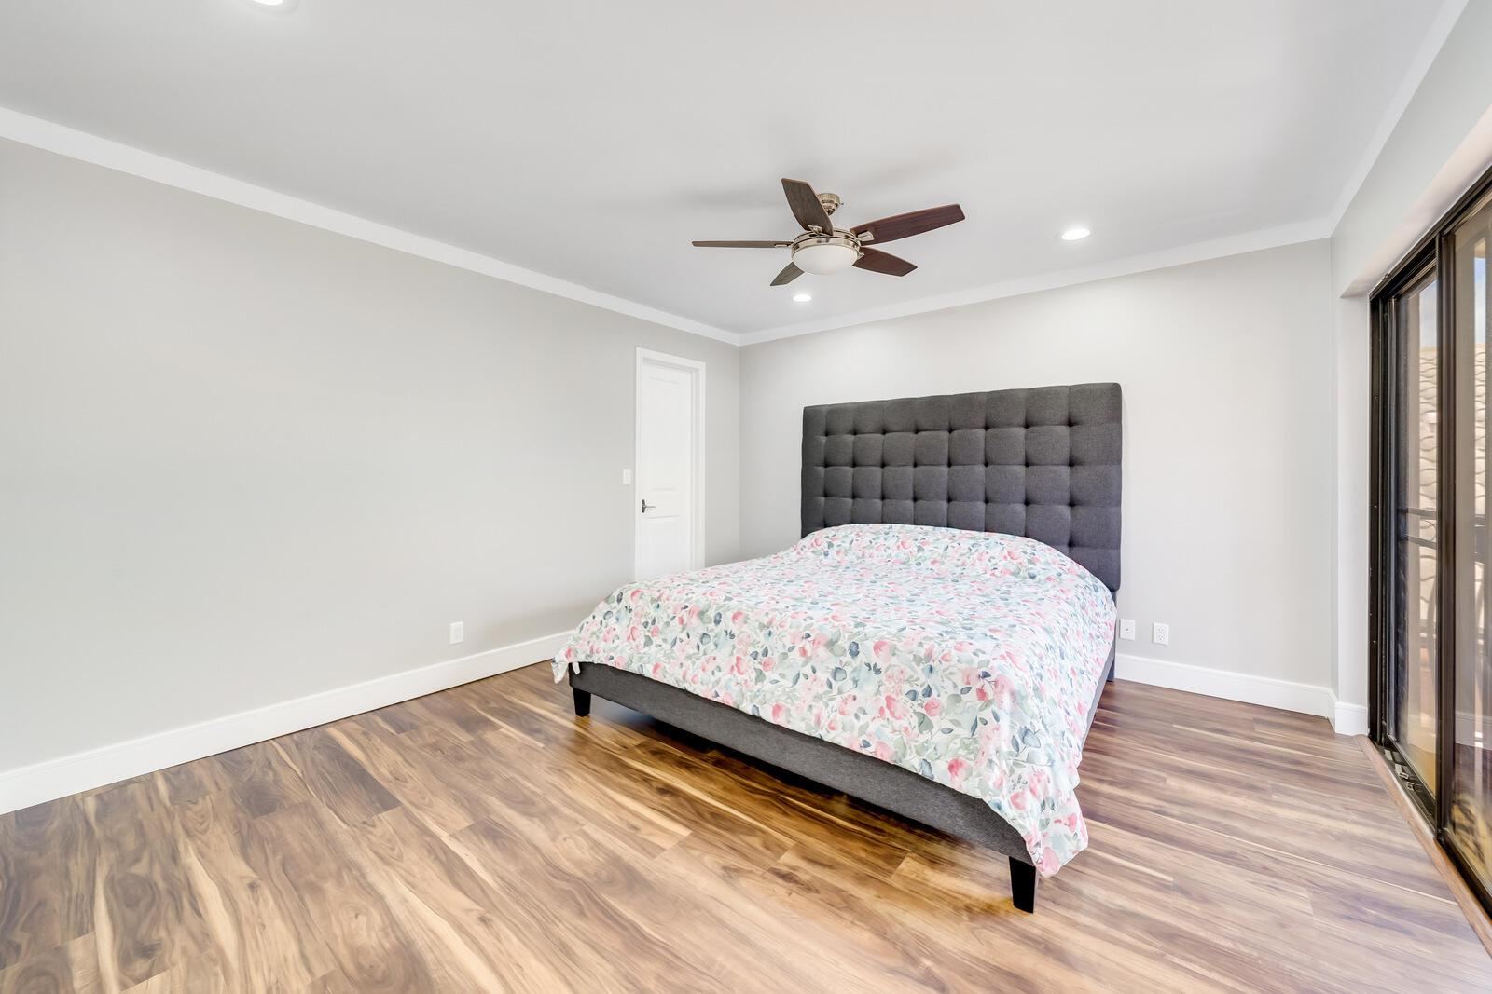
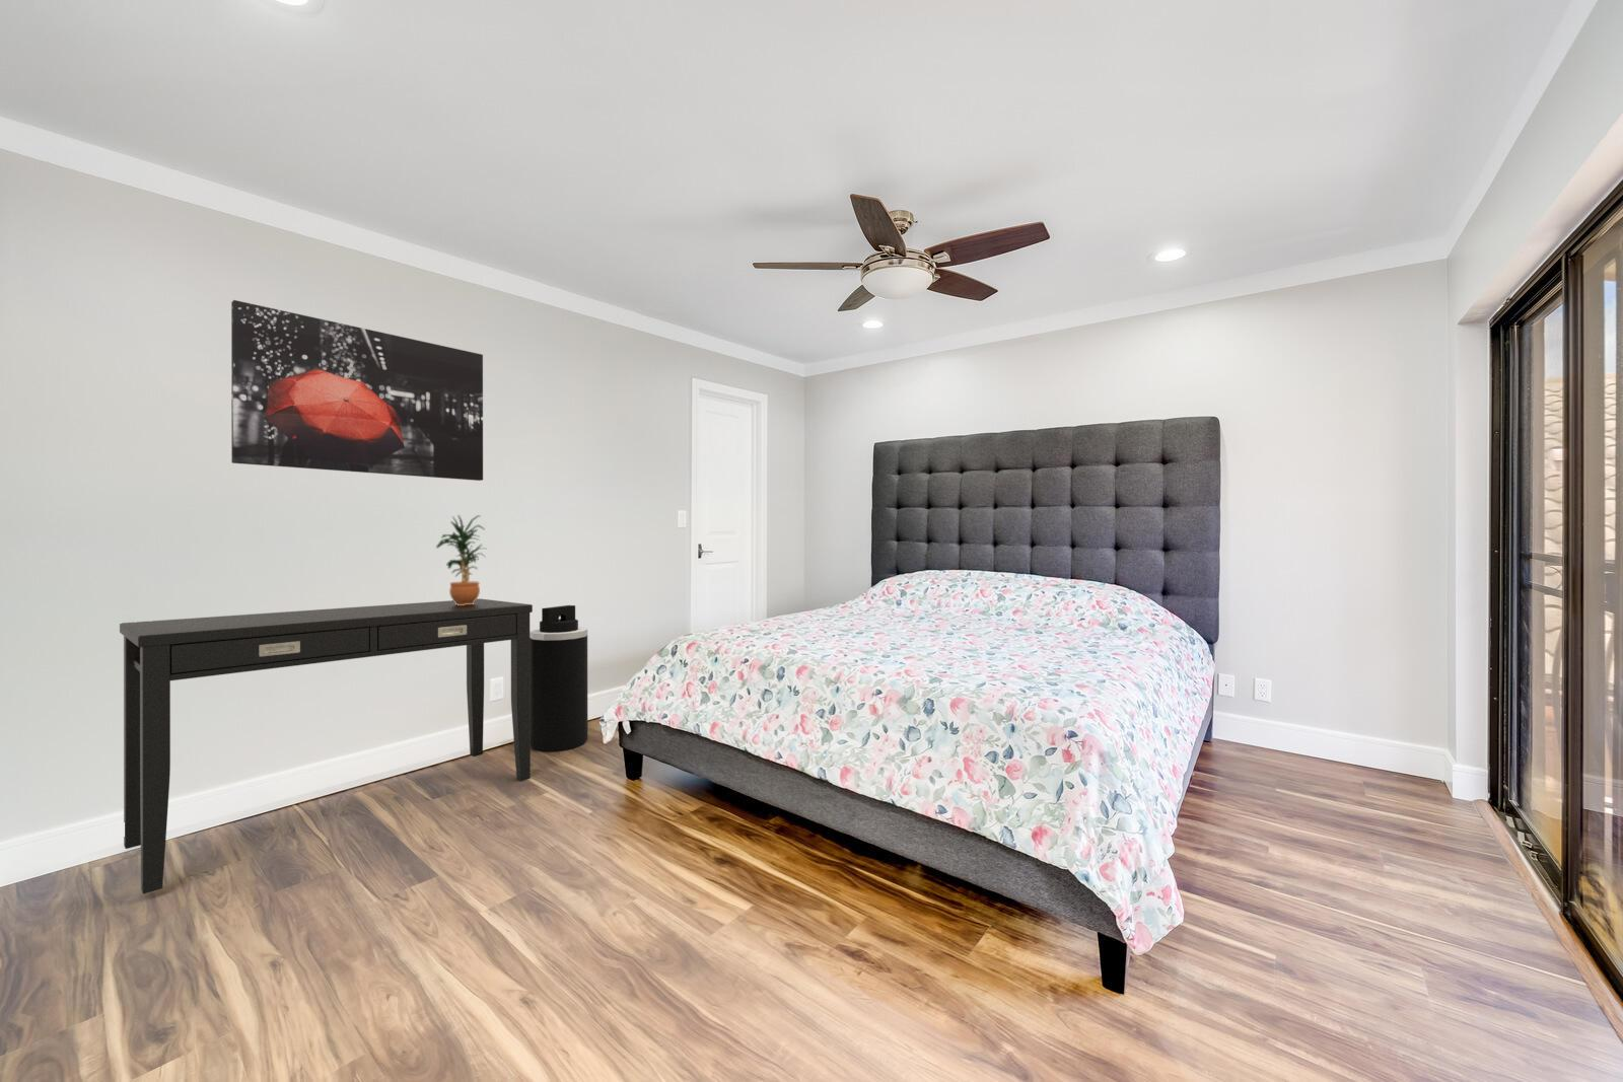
+ potted plant [435,513,485,605]
+ wall art [231,299,484,482]
+ desk [118,598,534,895]
+ trash can [529,604,588,752]
